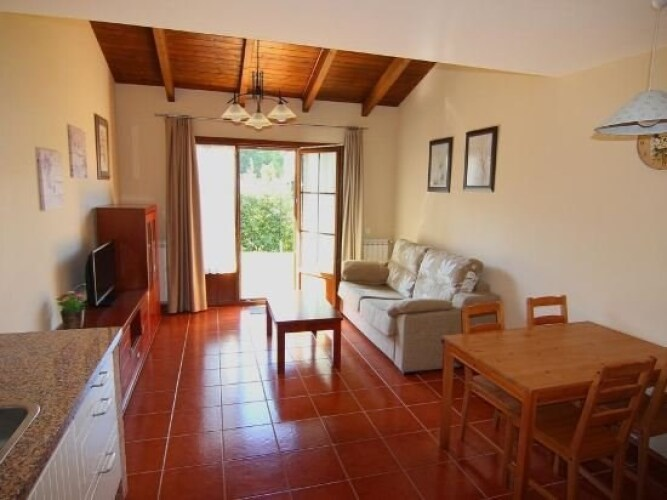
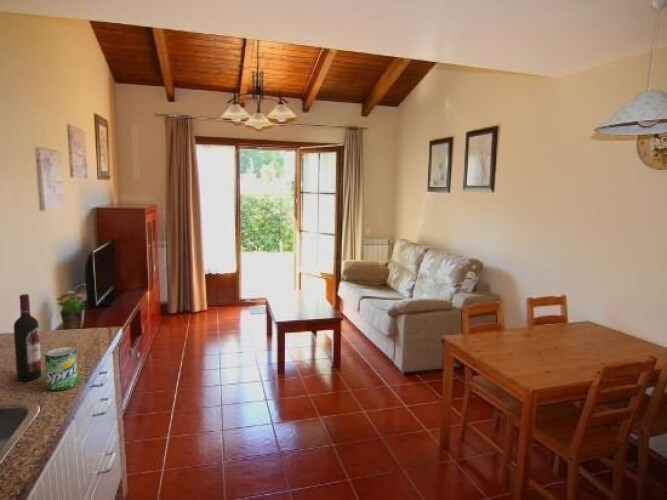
+ beverage can [44,346,79,392]
+ wine bottle [13,293,43,382]
